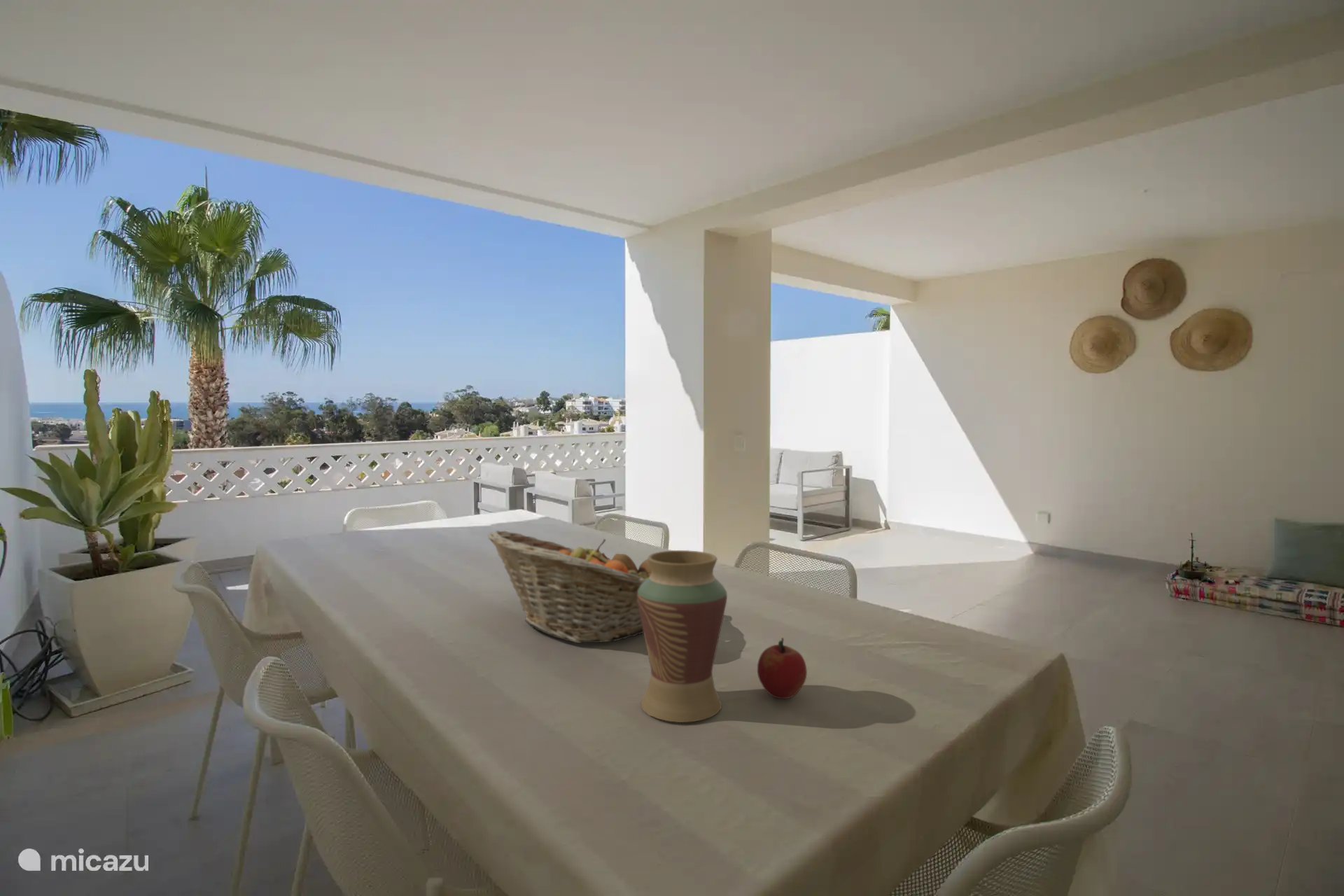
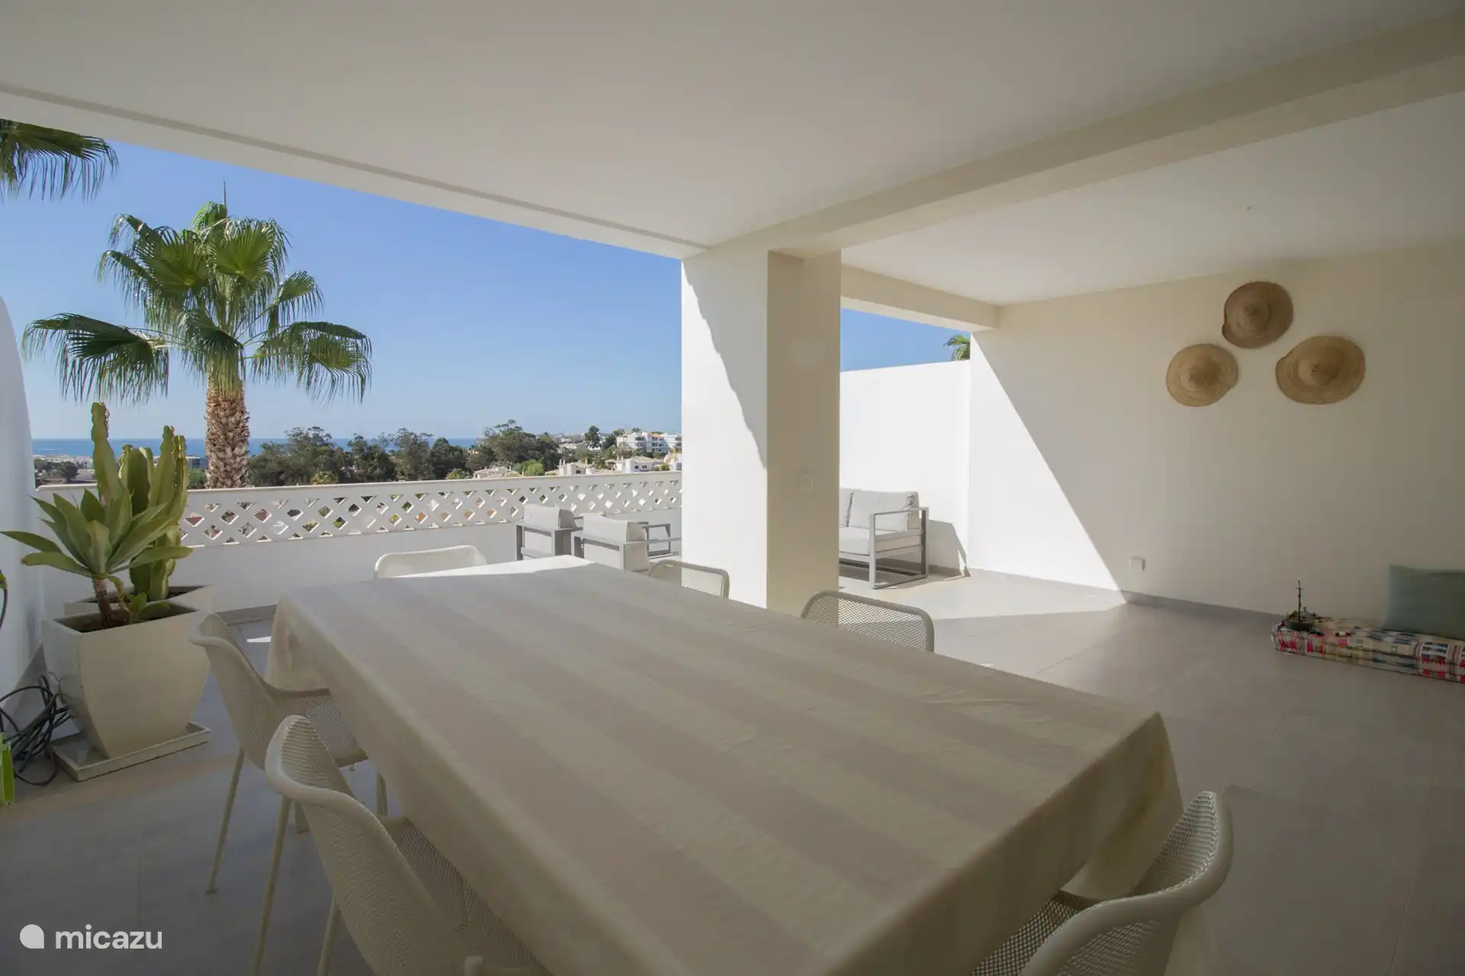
- vase [637,549,728,723]
- apple [757,637,808,699]
- fruit basket [486,530,652,644]
